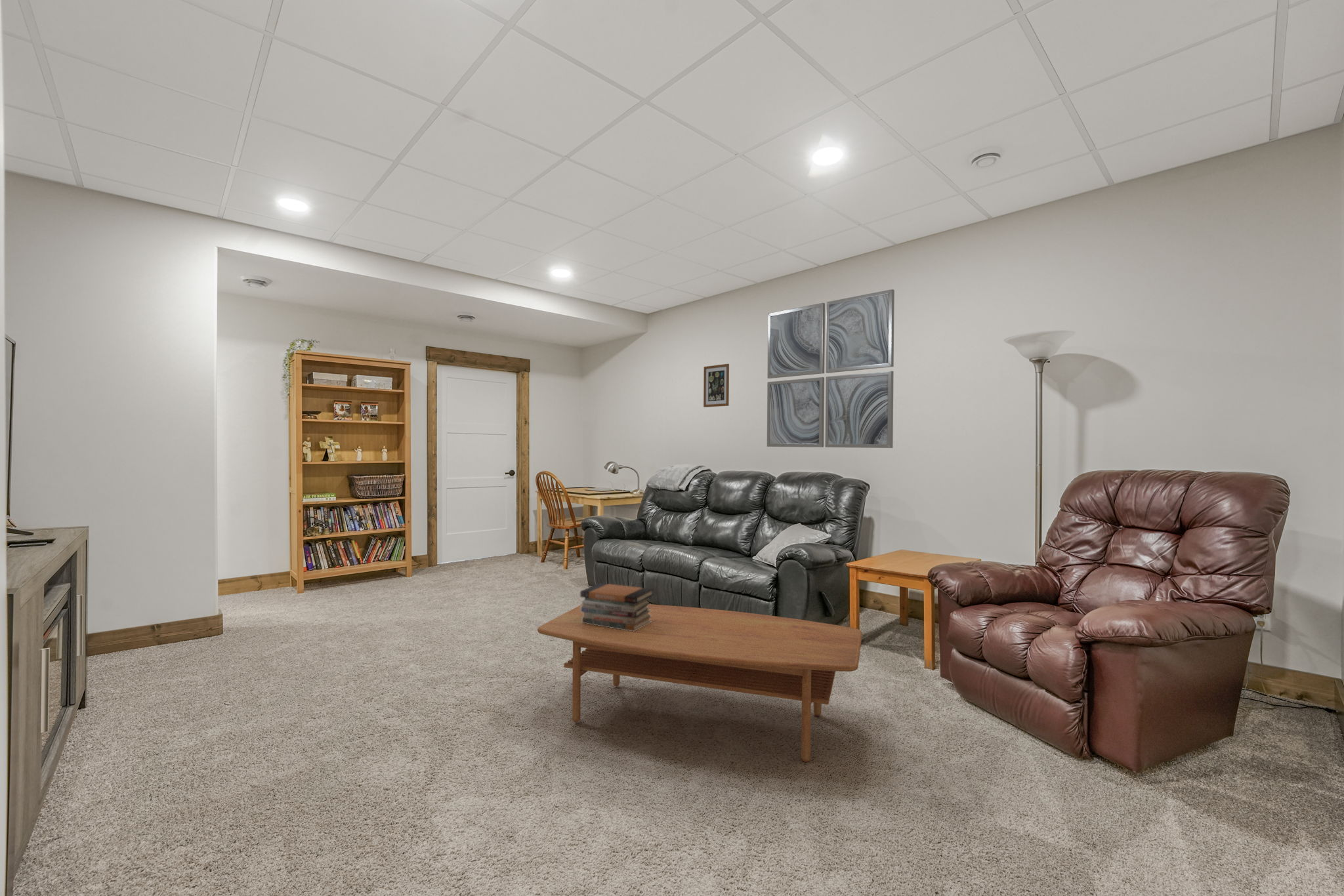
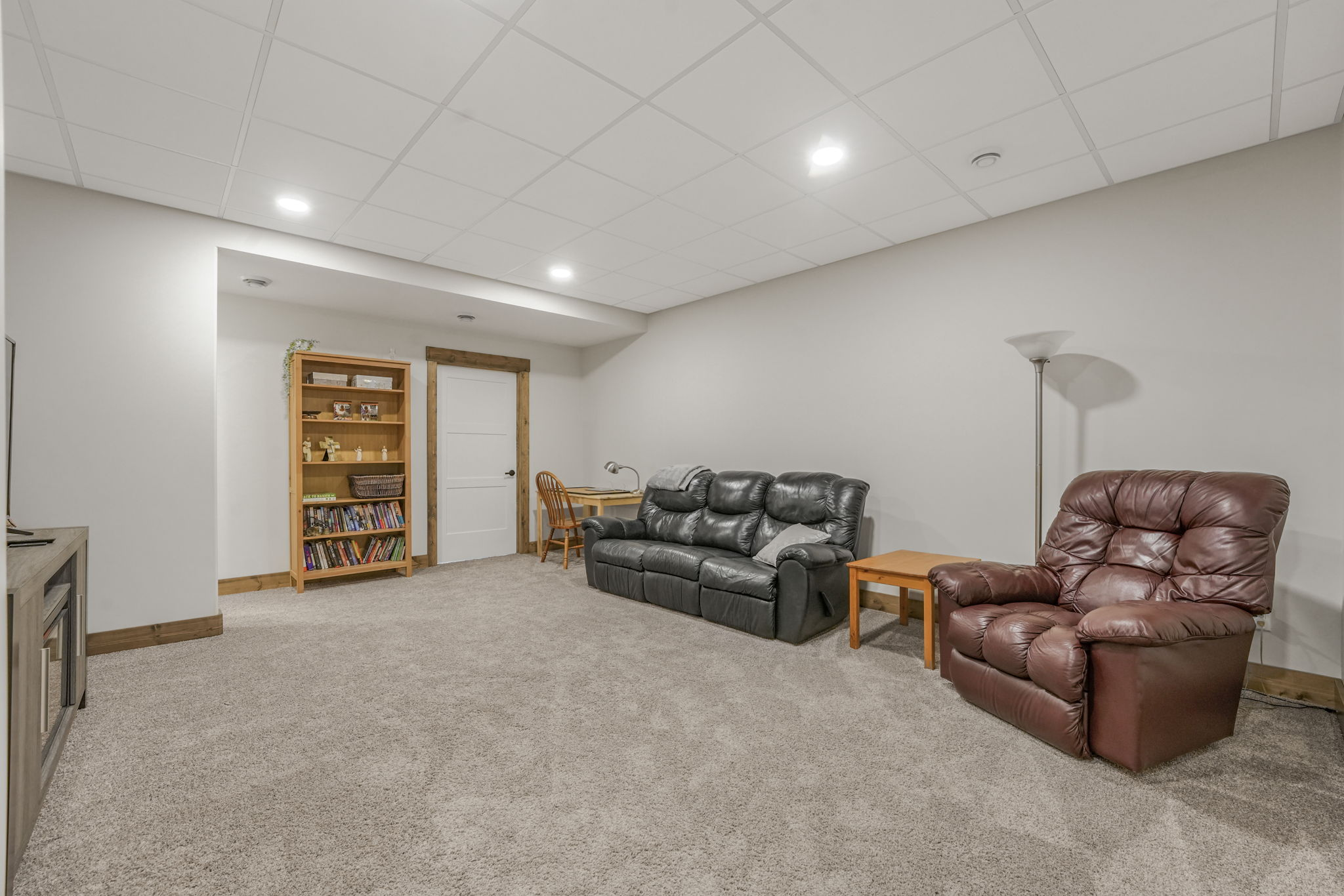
- coffee table [537,603,863,763]
- wall art [703,363,730,408]
- wall art [766,289,895,449]
- book stack [579,582,655,632]
